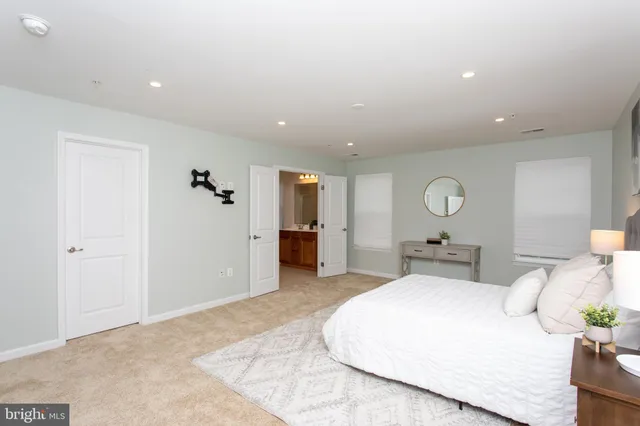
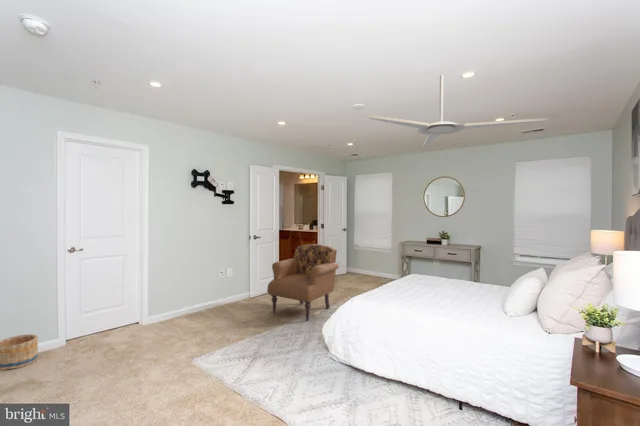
+ armchair [266,243,340,322]
+ ceiling fan [366,74,549,148]
+ basket [0,333,39,371]
